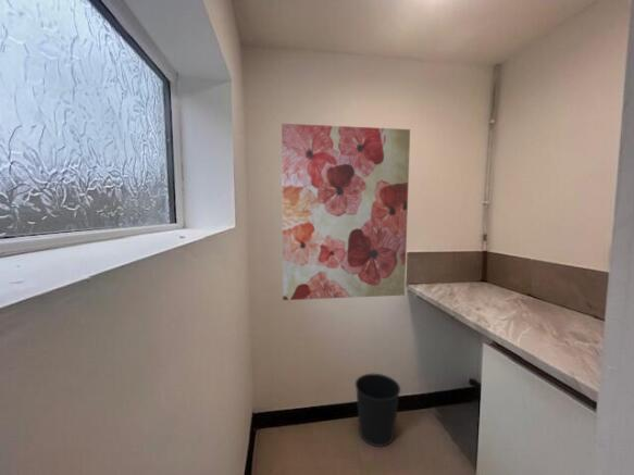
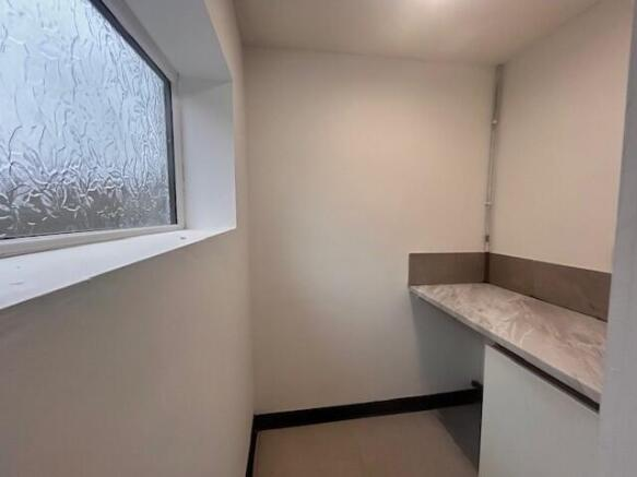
- wastebasket [355,373,401,448]
- wall art [281,123,411,301]
